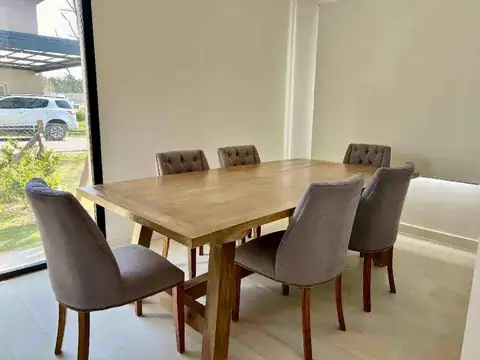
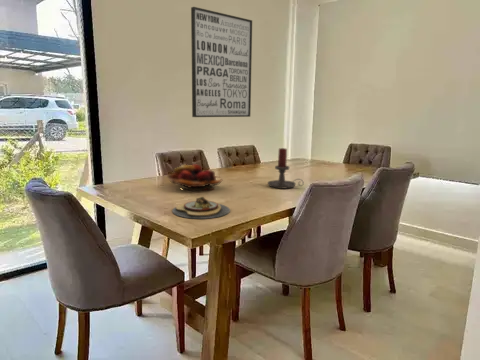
+ fruit basket [166,163,224,192]
+ wall art [190,6,253,118]
+ candle holder [267,147,305,189]
+ plate [171,196,231,220]
